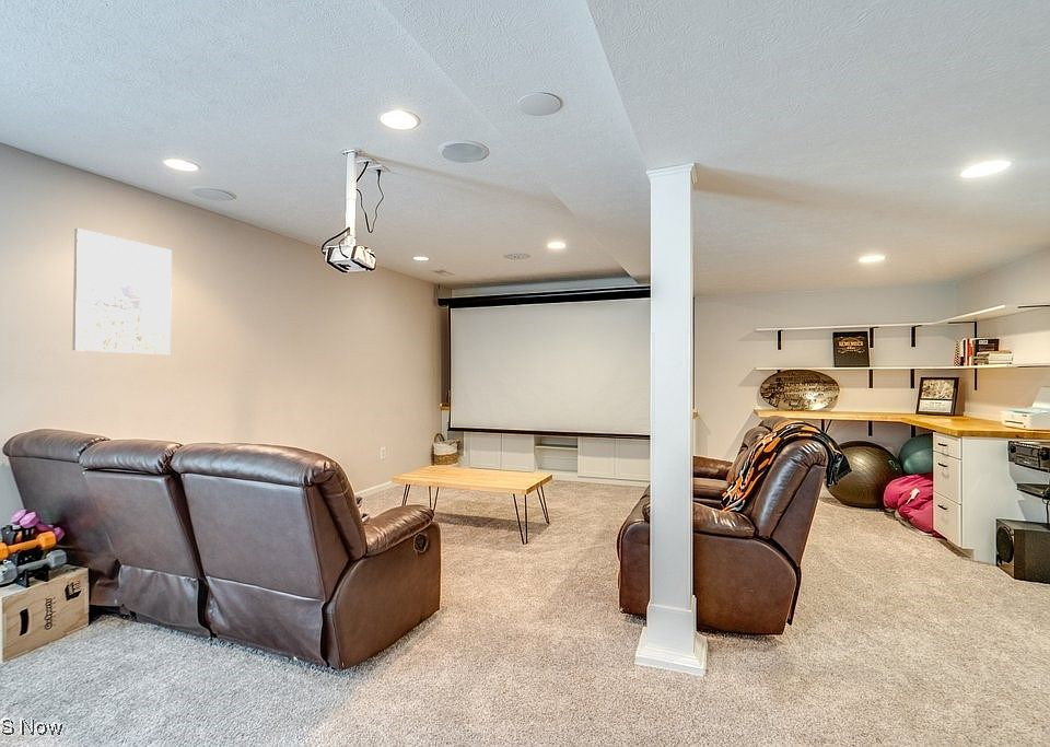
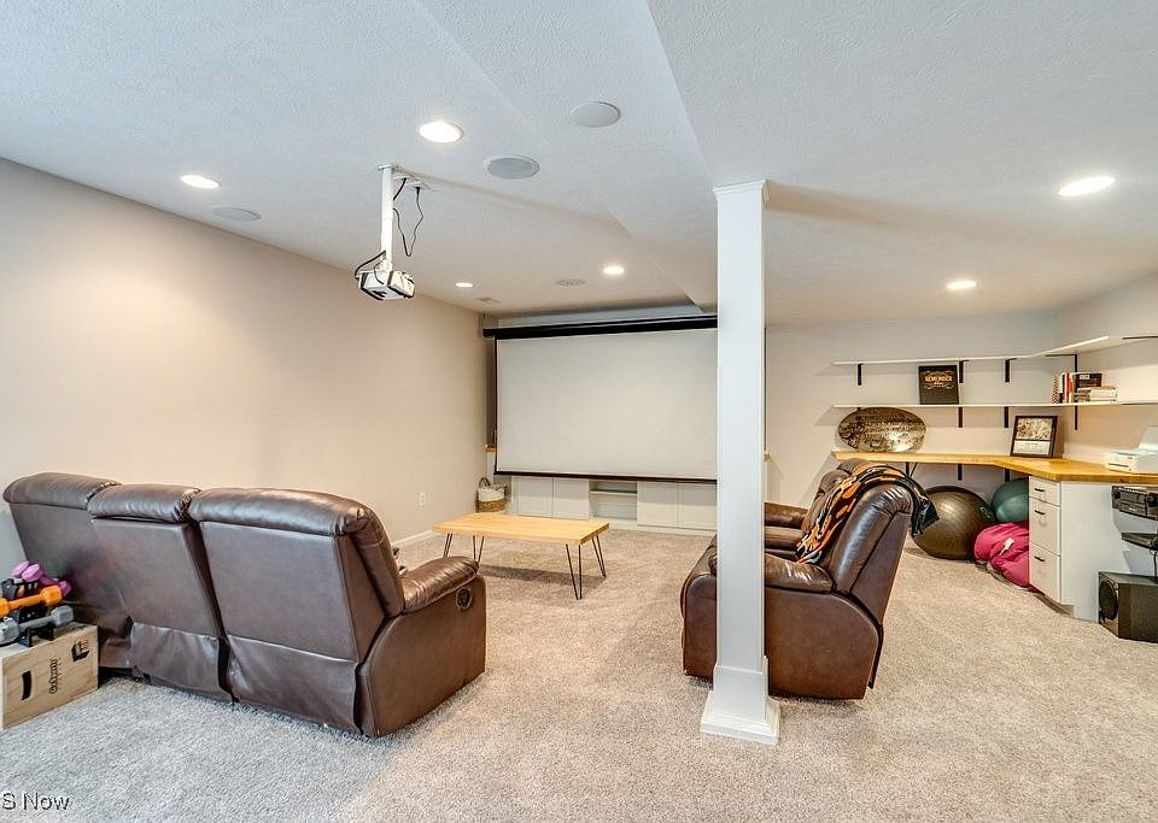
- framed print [71,227,173,355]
